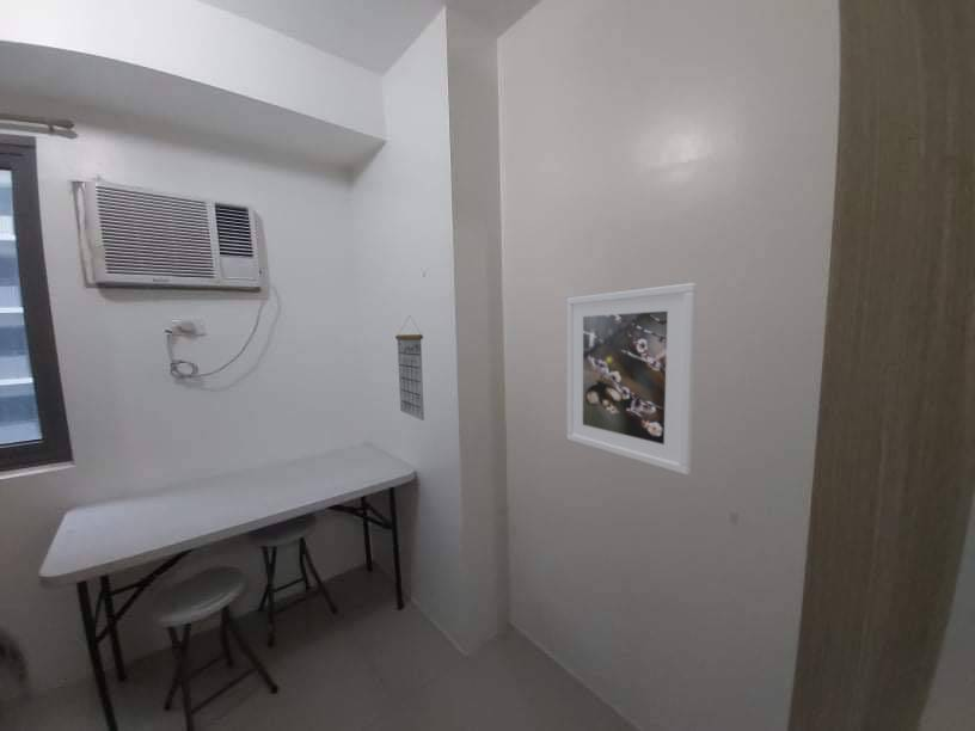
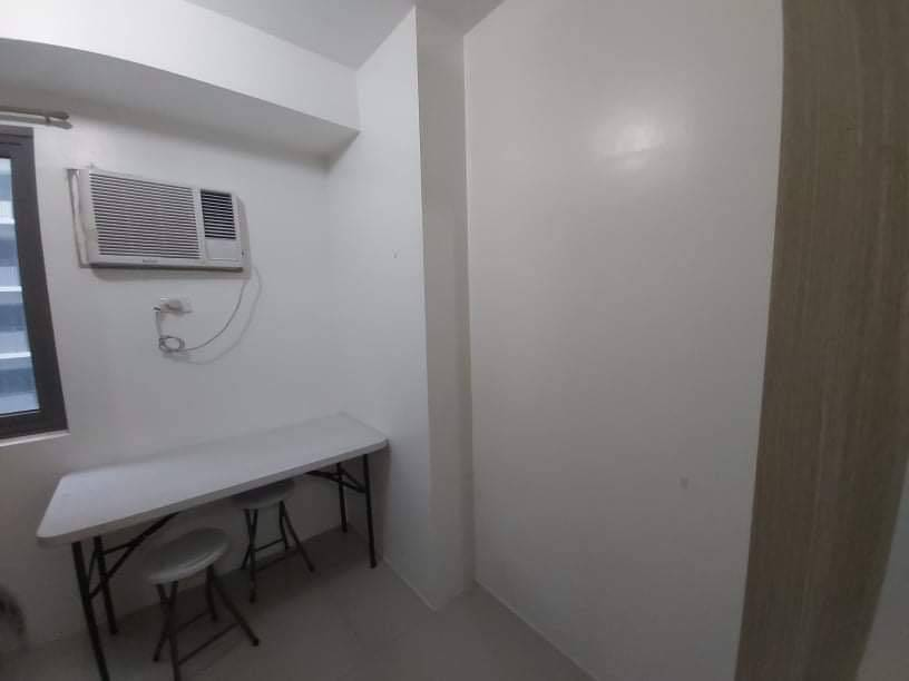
- calendar [394,314,425,422]
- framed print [566,282,698,475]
